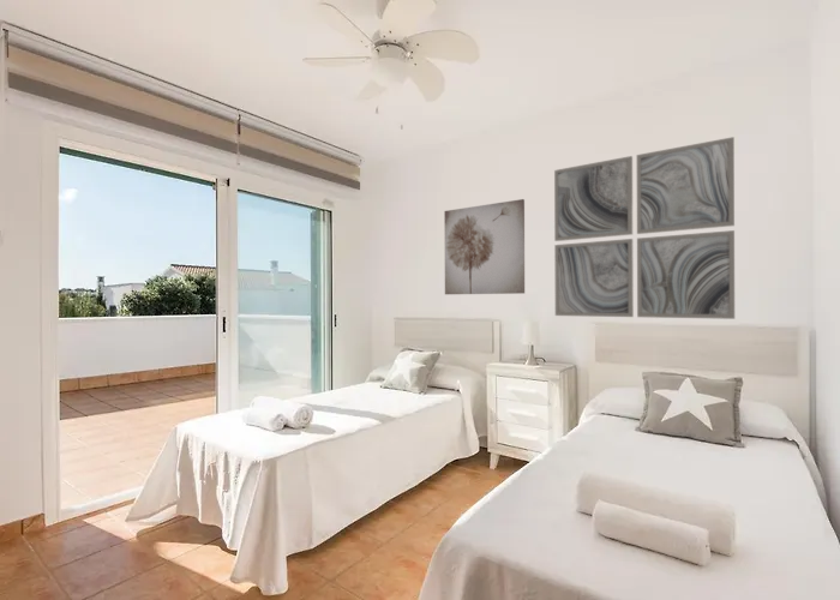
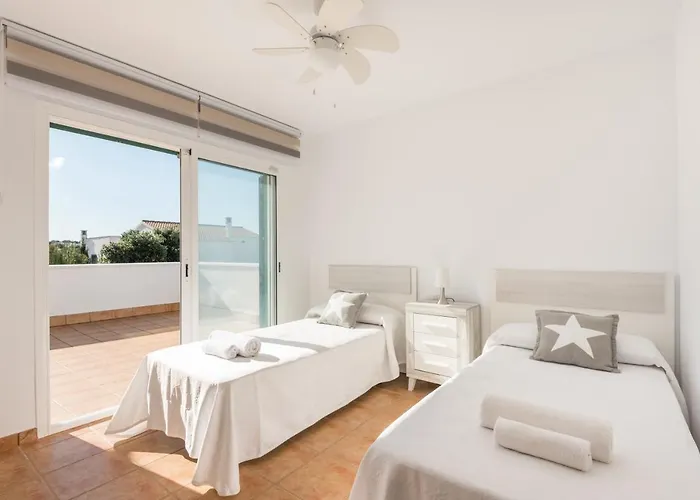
- wall art [553,136,736,320]
- wall art [443,198,526,295]
